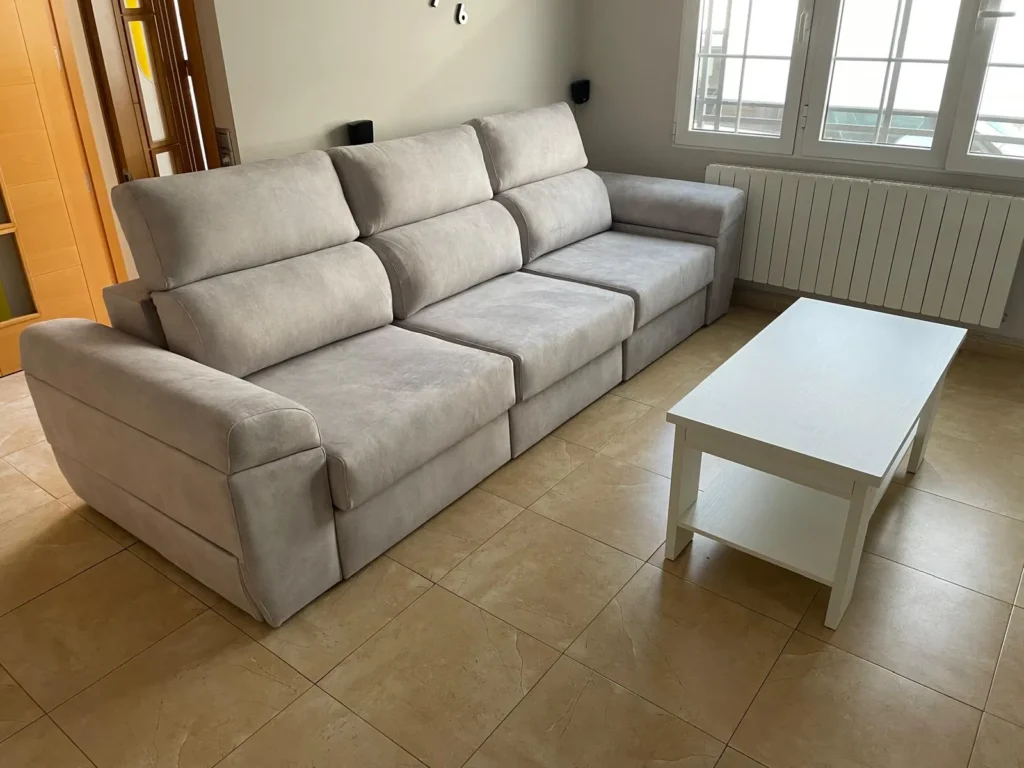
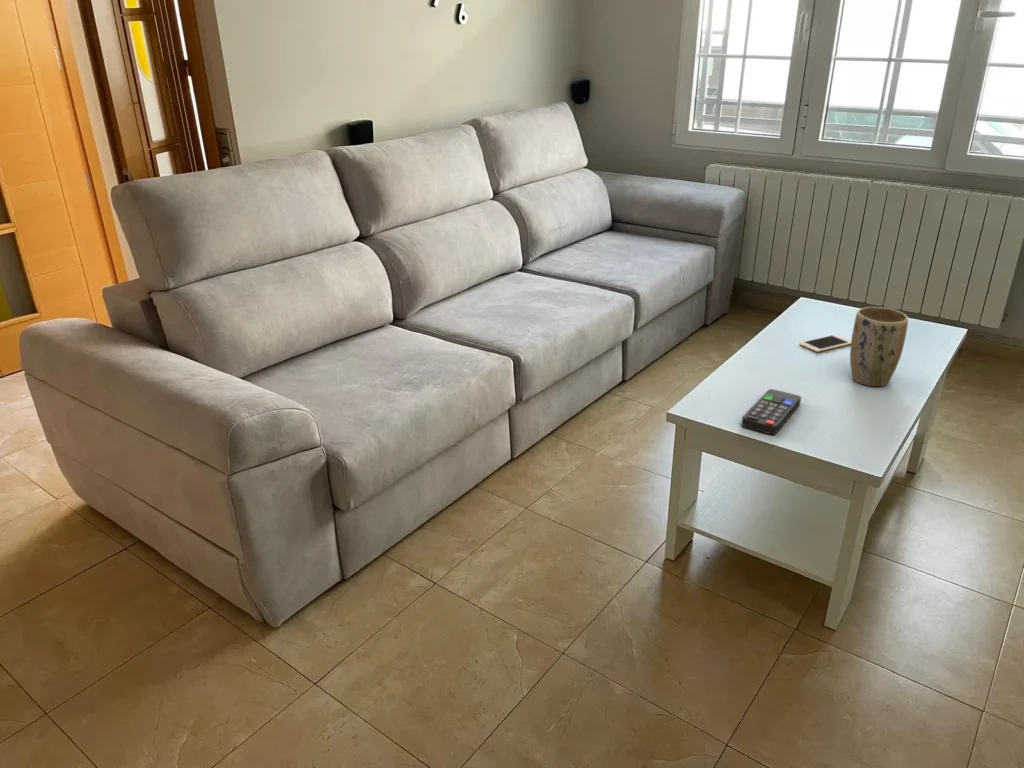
+ remote control [741,388,802,435]
+ plant pot [849,306,909,387]
+ cell phone [799,333,851,353]
